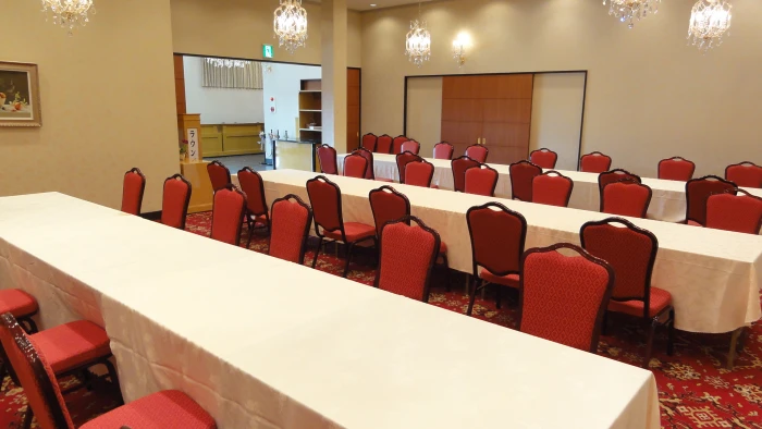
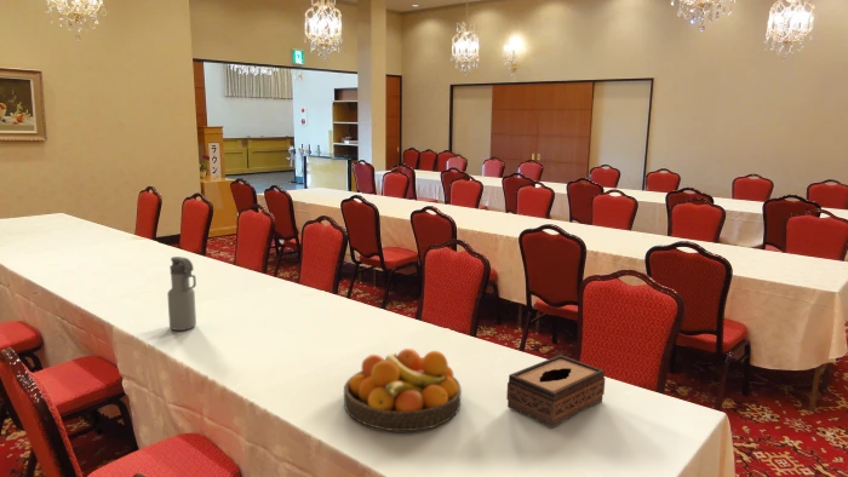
+ fruit bowl [343,347,463,432]
+ water bottle [166,255,197,332]
+ tissue box [505,354,606,429]
